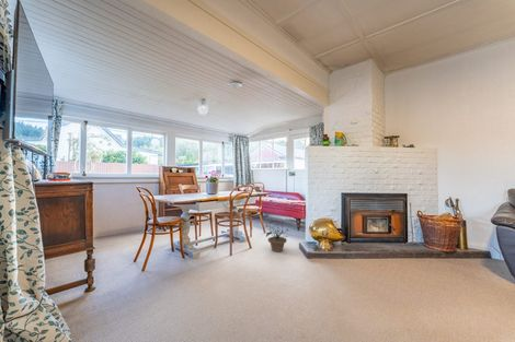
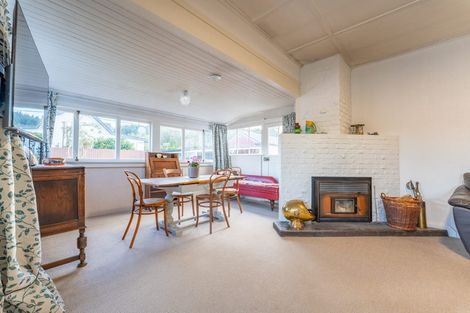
- potted plant [264,219,289,253]
